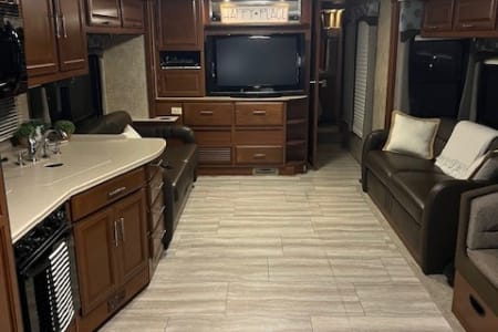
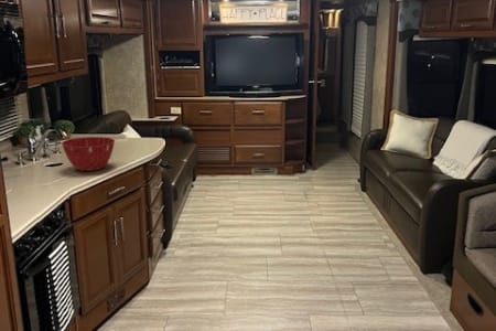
+ mixing bowl [61,136,116,172]
